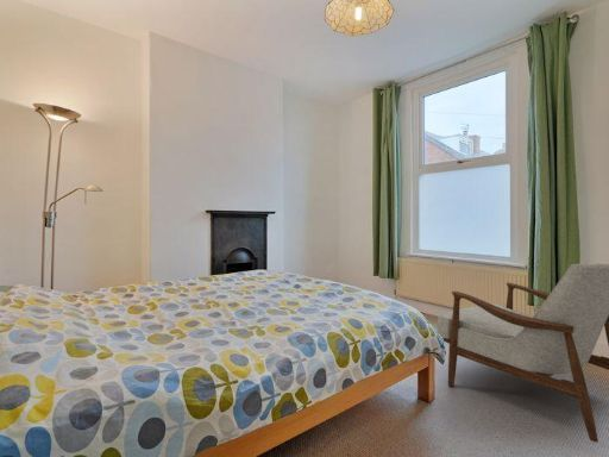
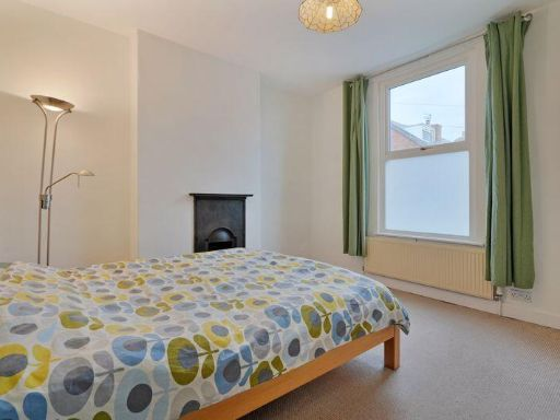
- armchair [437,258,609,443]
